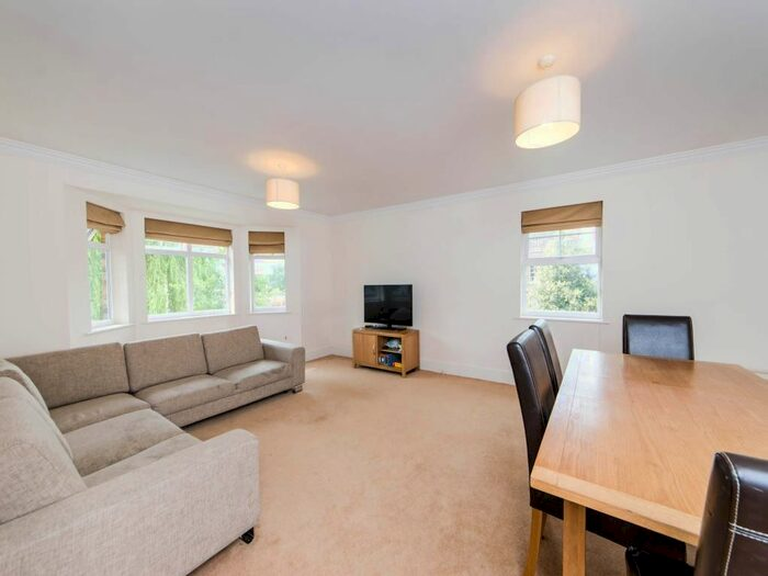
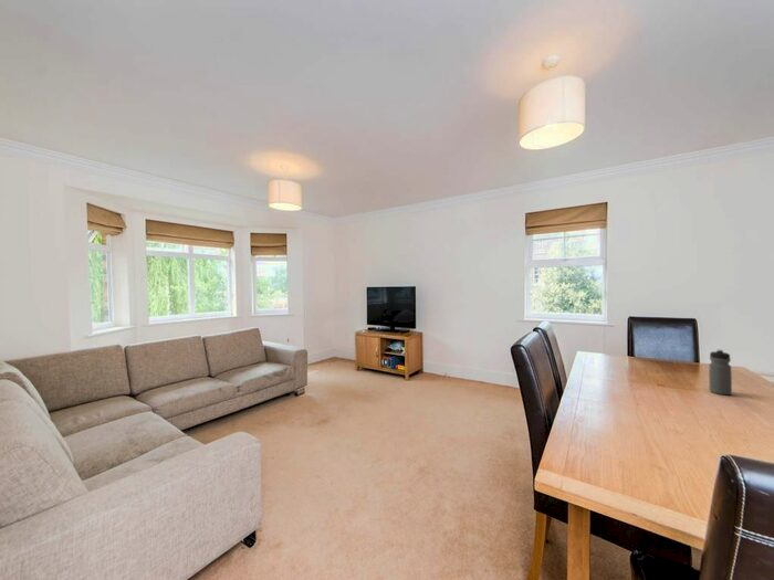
+ water bottle [708,348,733,396]
